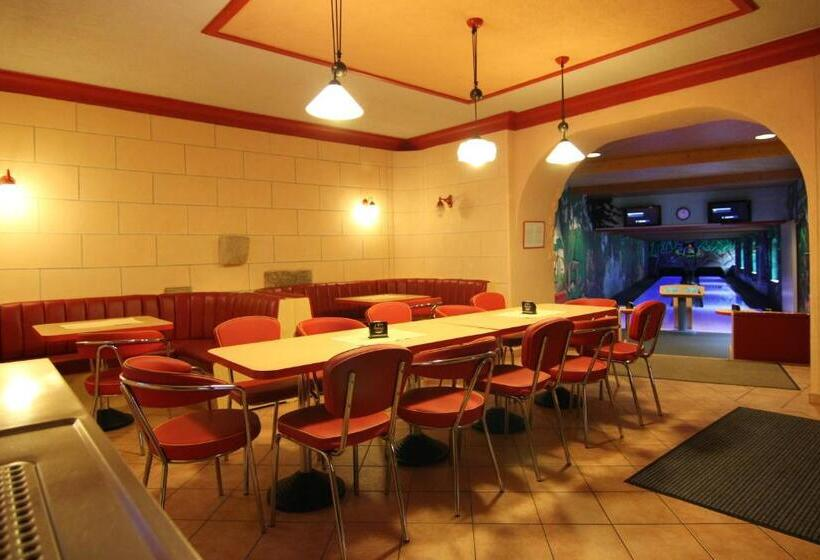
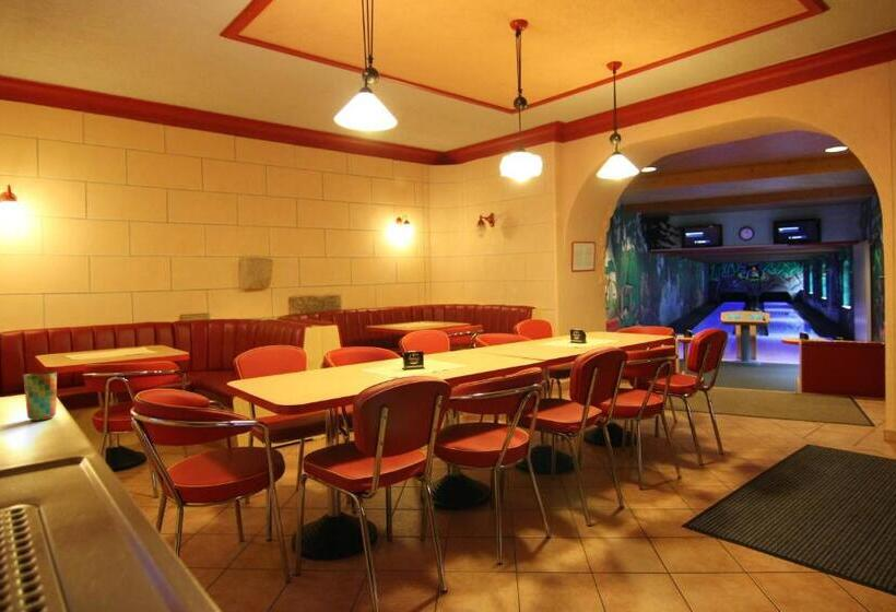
+ cup [22,370,58,422]
